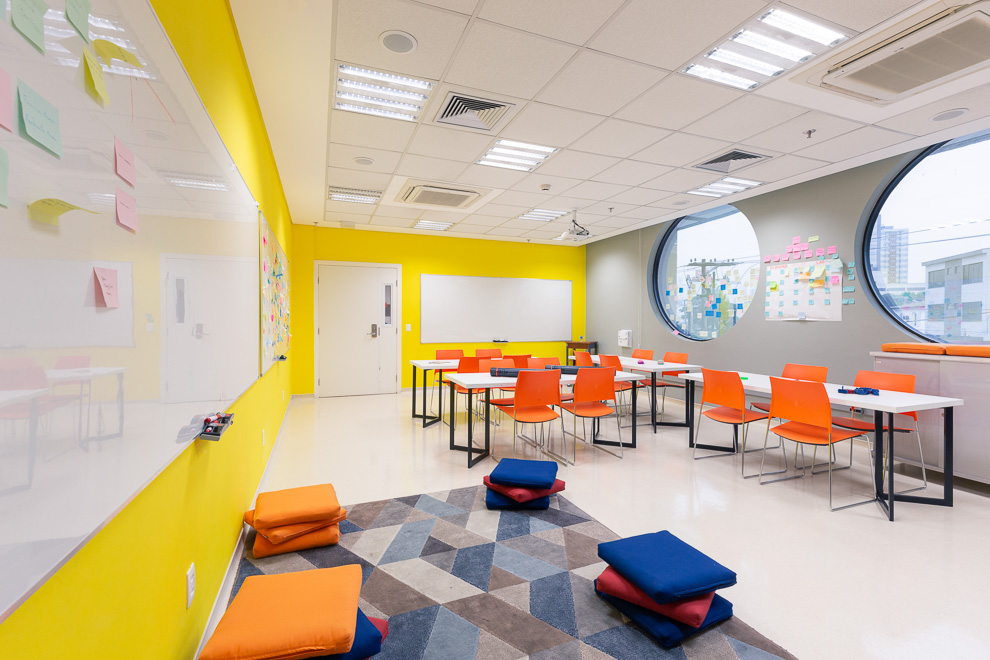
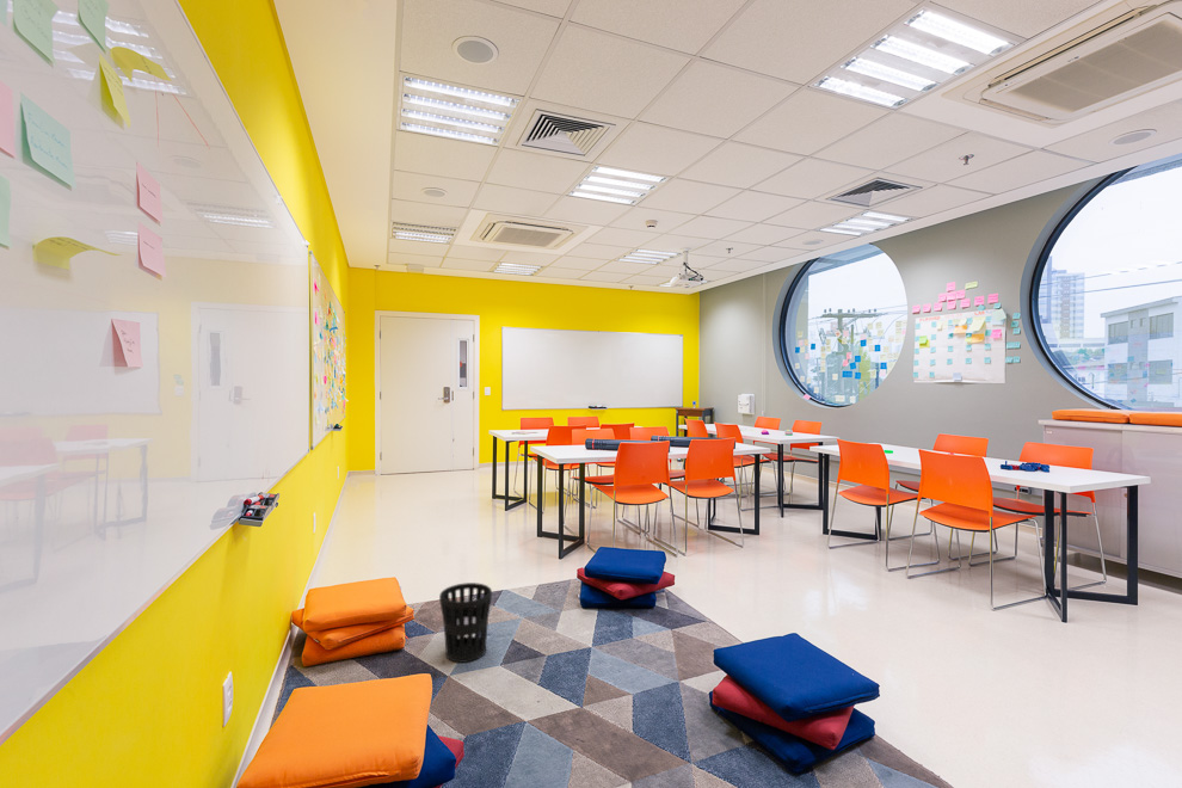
+ wastebasket [438,581,493,664]
